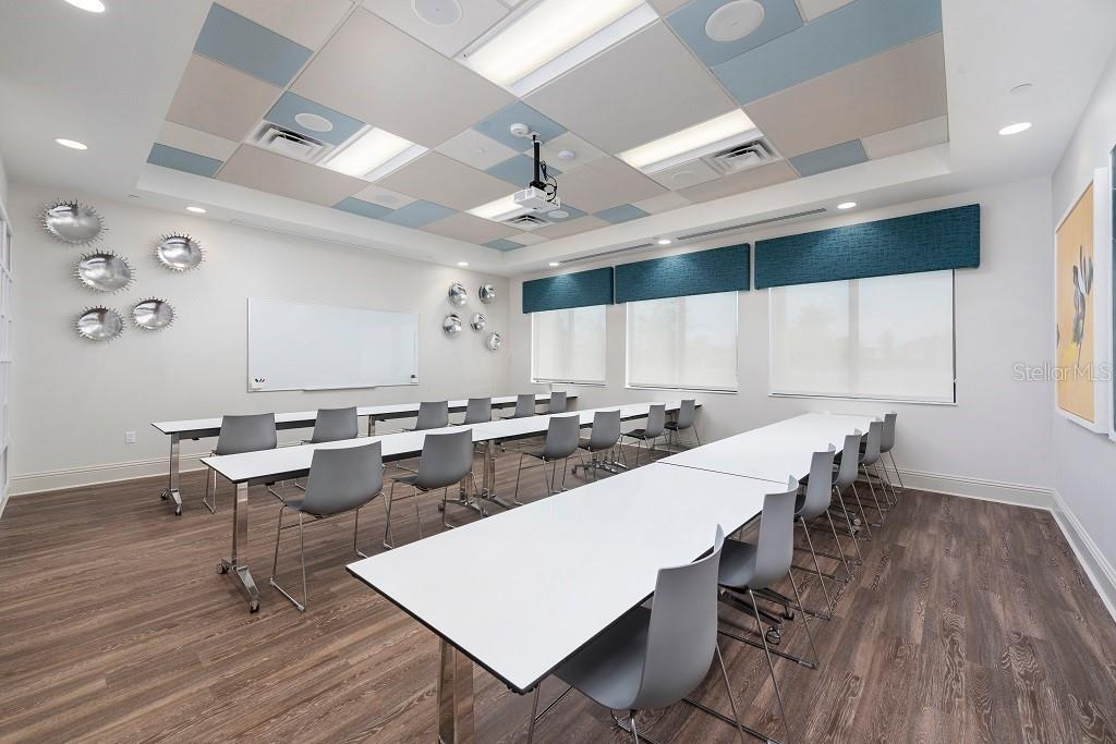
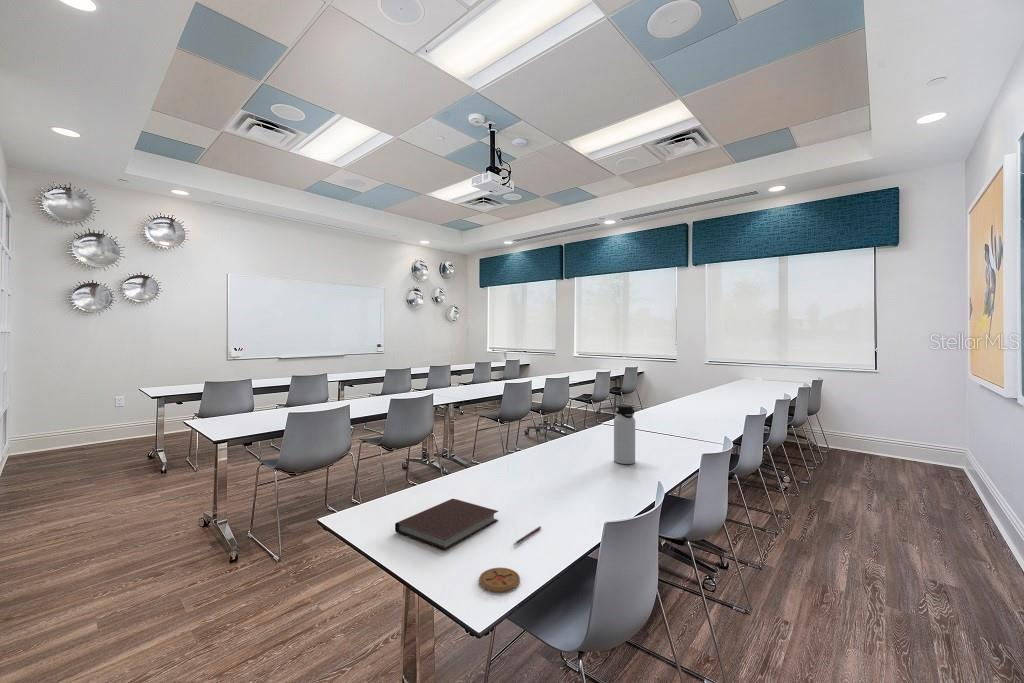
+ water bottle [613,404,636,465]
+ coaster [478,567,521,593]
+ notebook [394,498,499,551]
+ pen [512,525,542,546]
